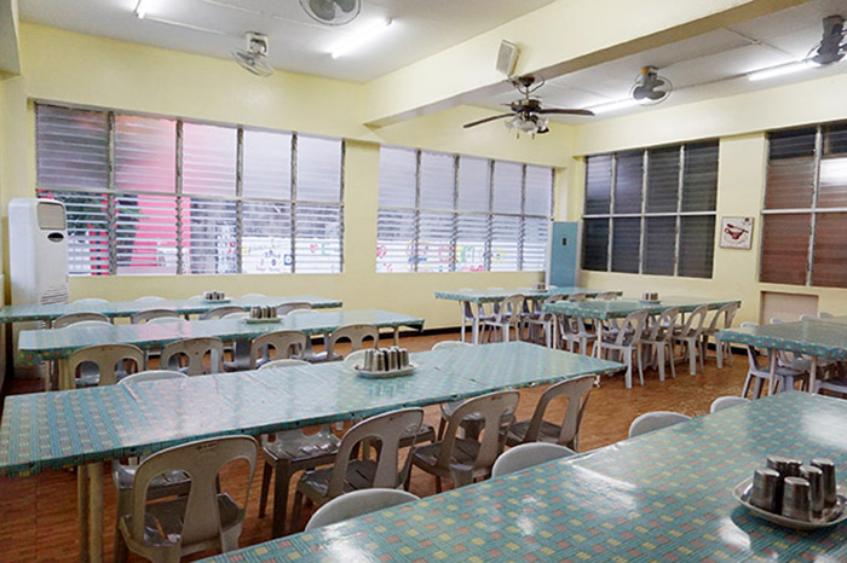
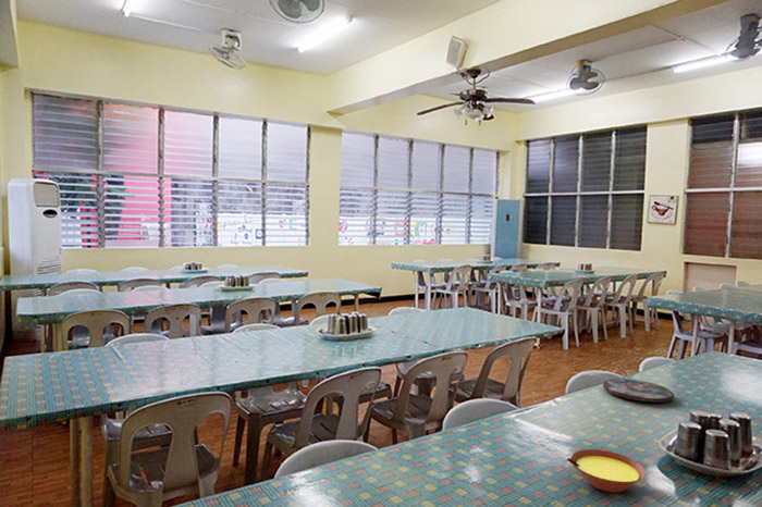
+ plate [602,378,675,403]
+ soup bowl [565,448,647,494]
